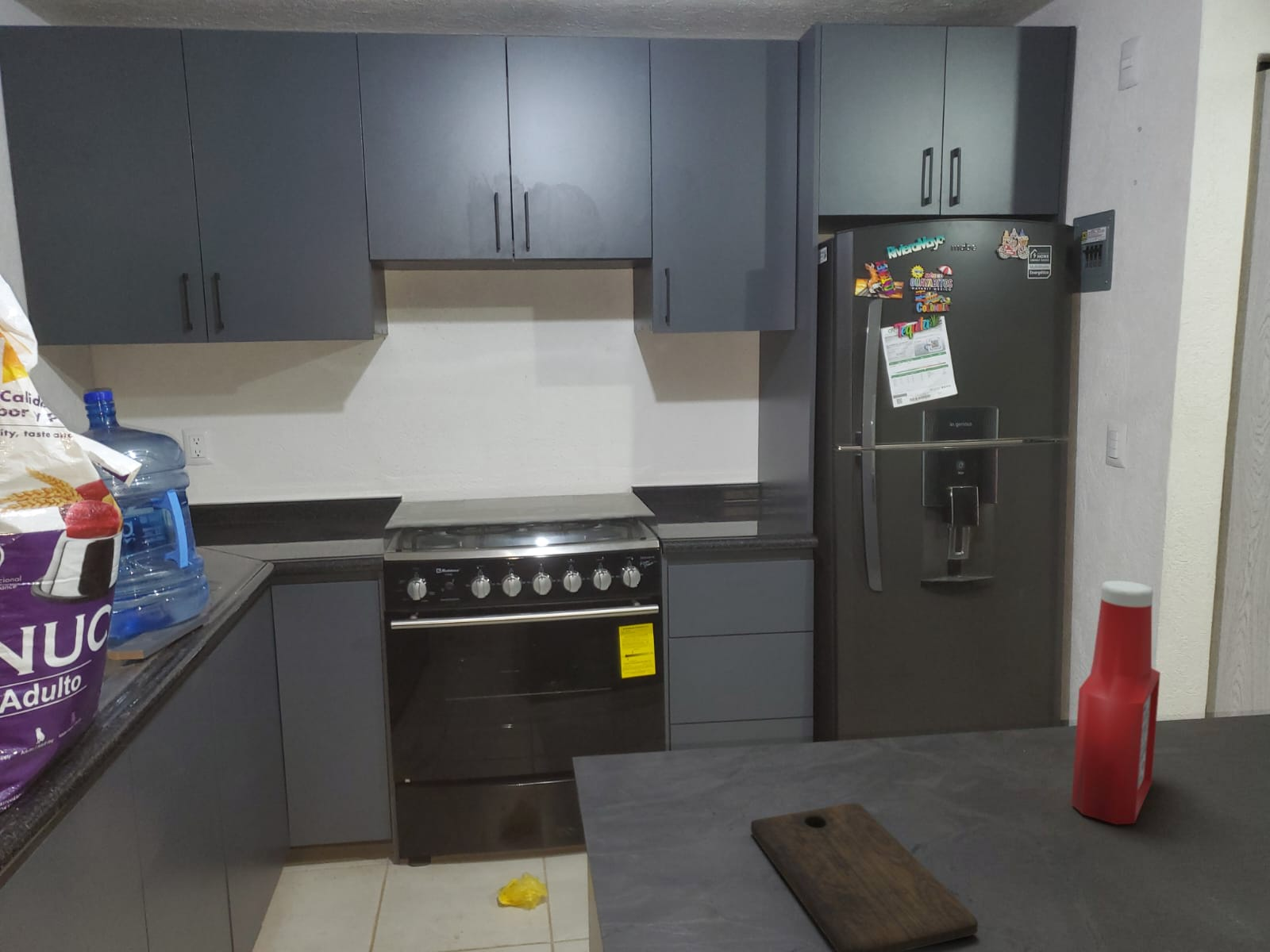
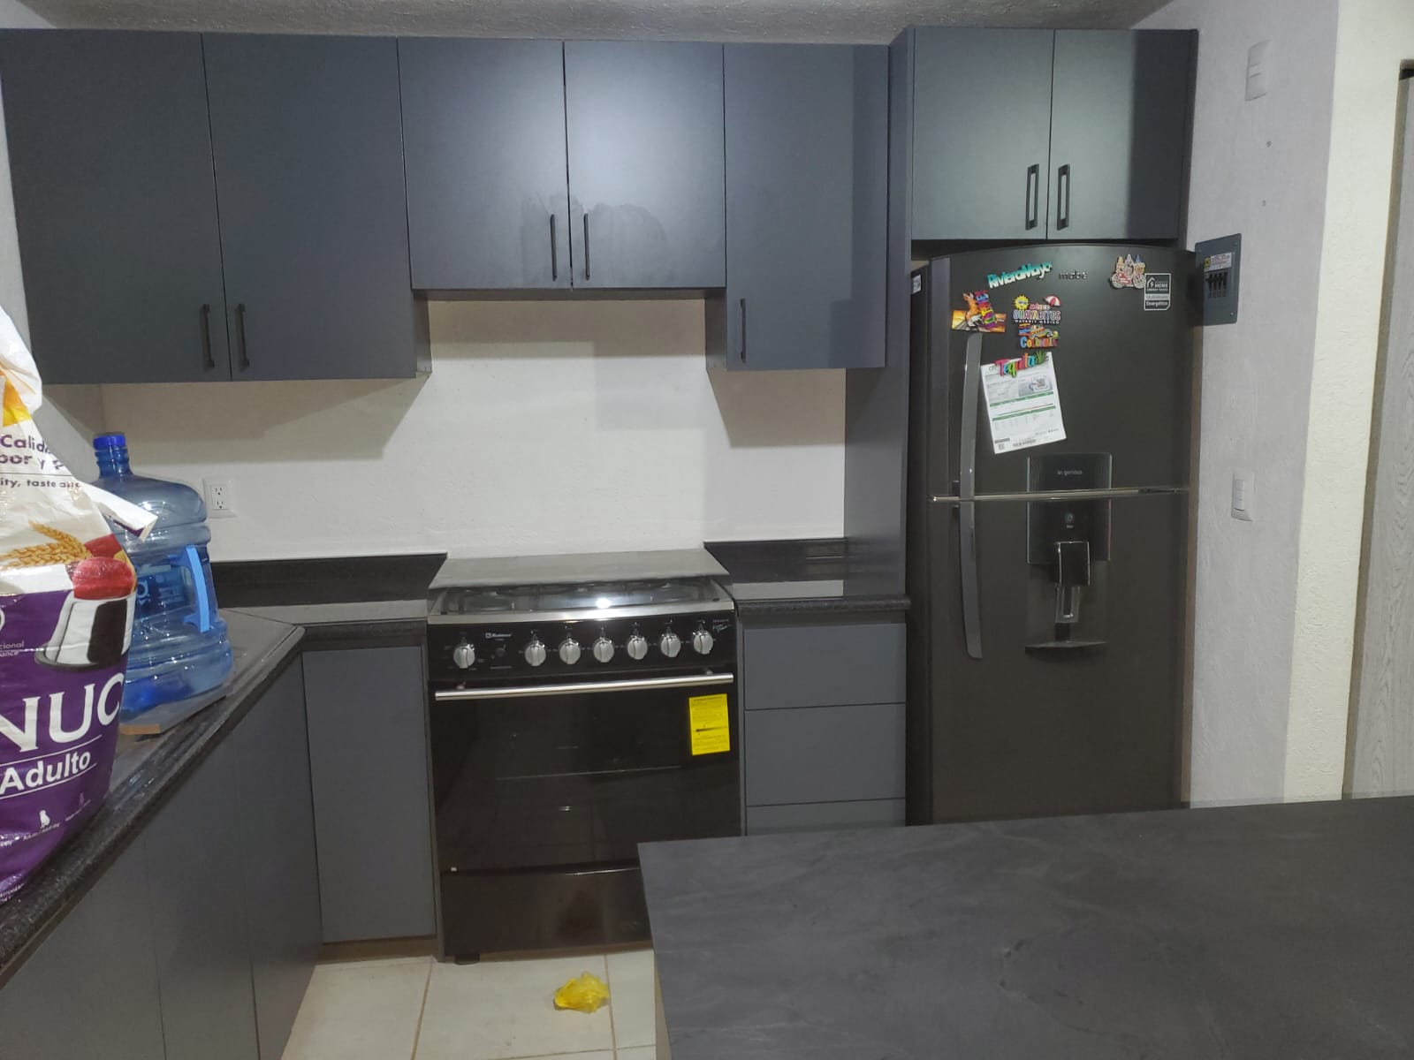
- soap bottle [1071,580,1161,825]
- cutting board [750,802,979,952]
